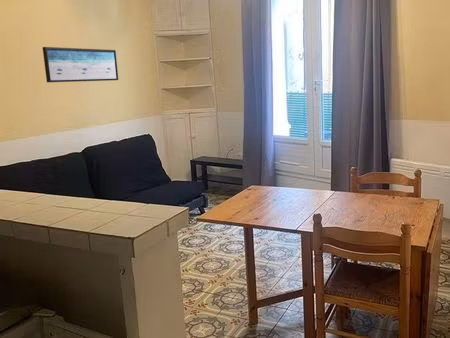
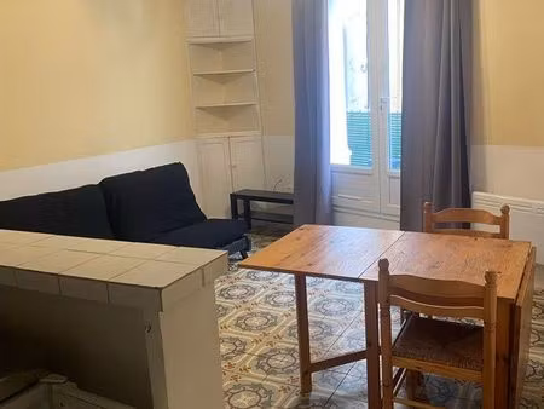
- wall art [42,46,119,83]
